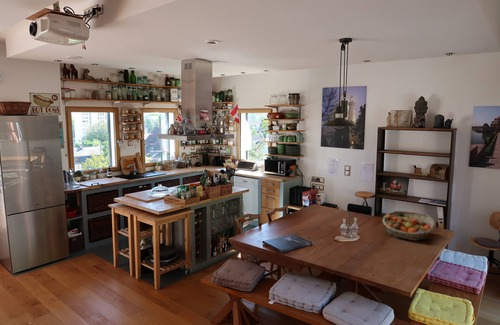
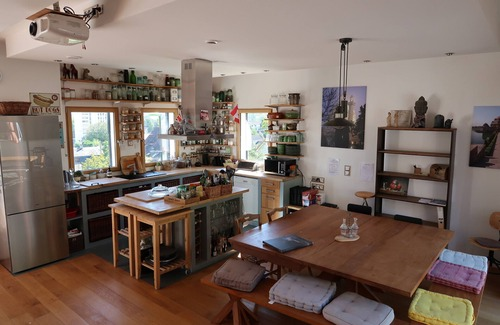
- fruit basket [381,210,437,242]
